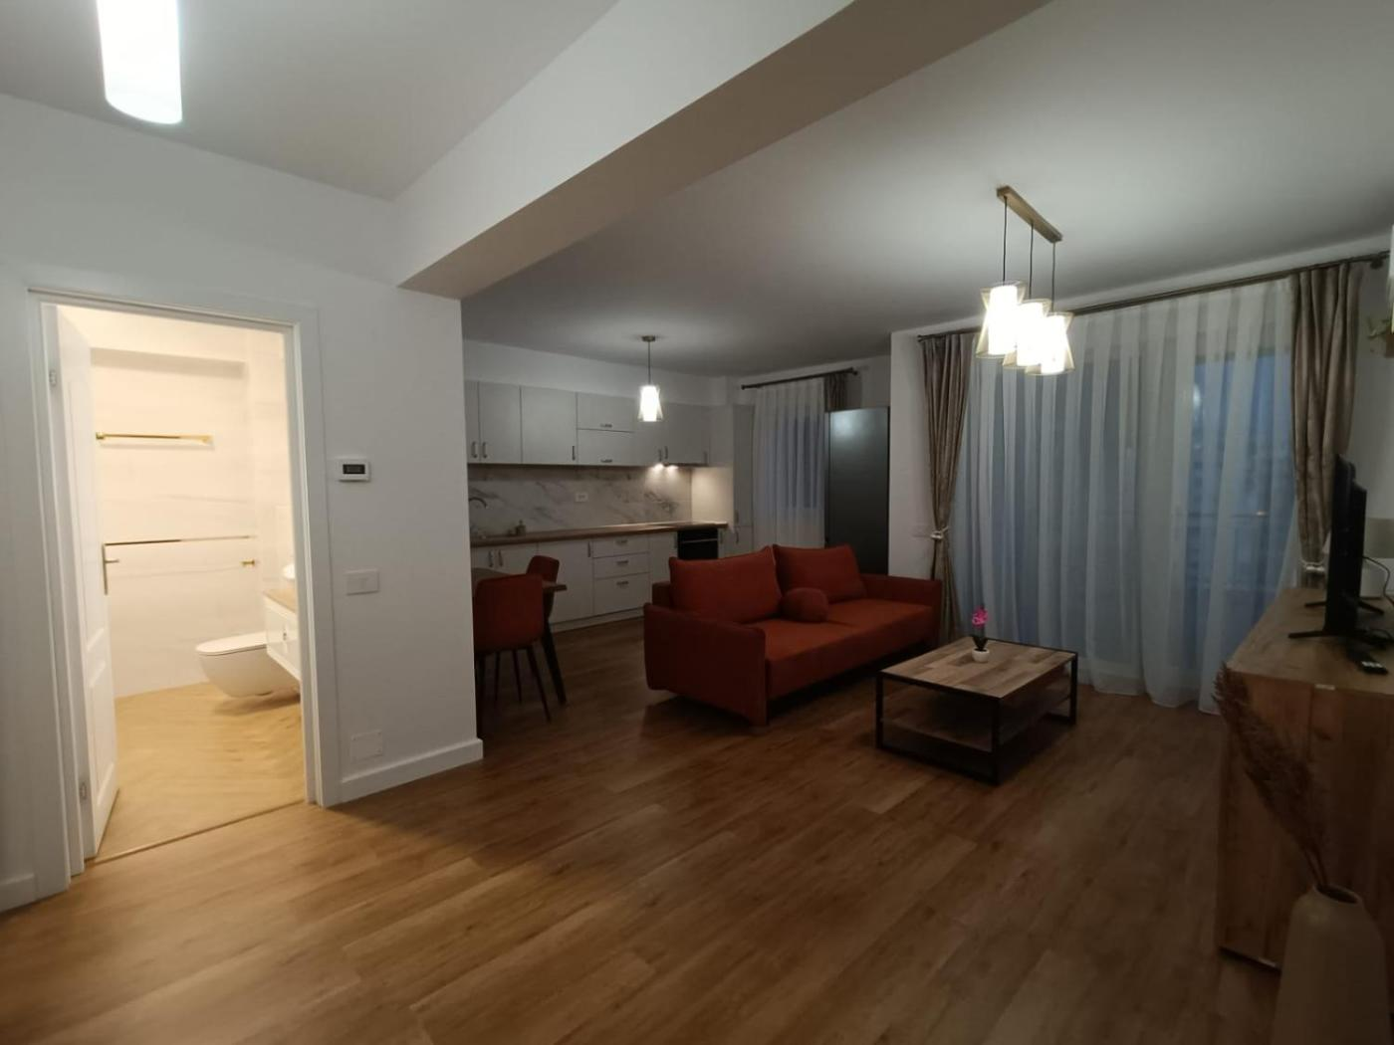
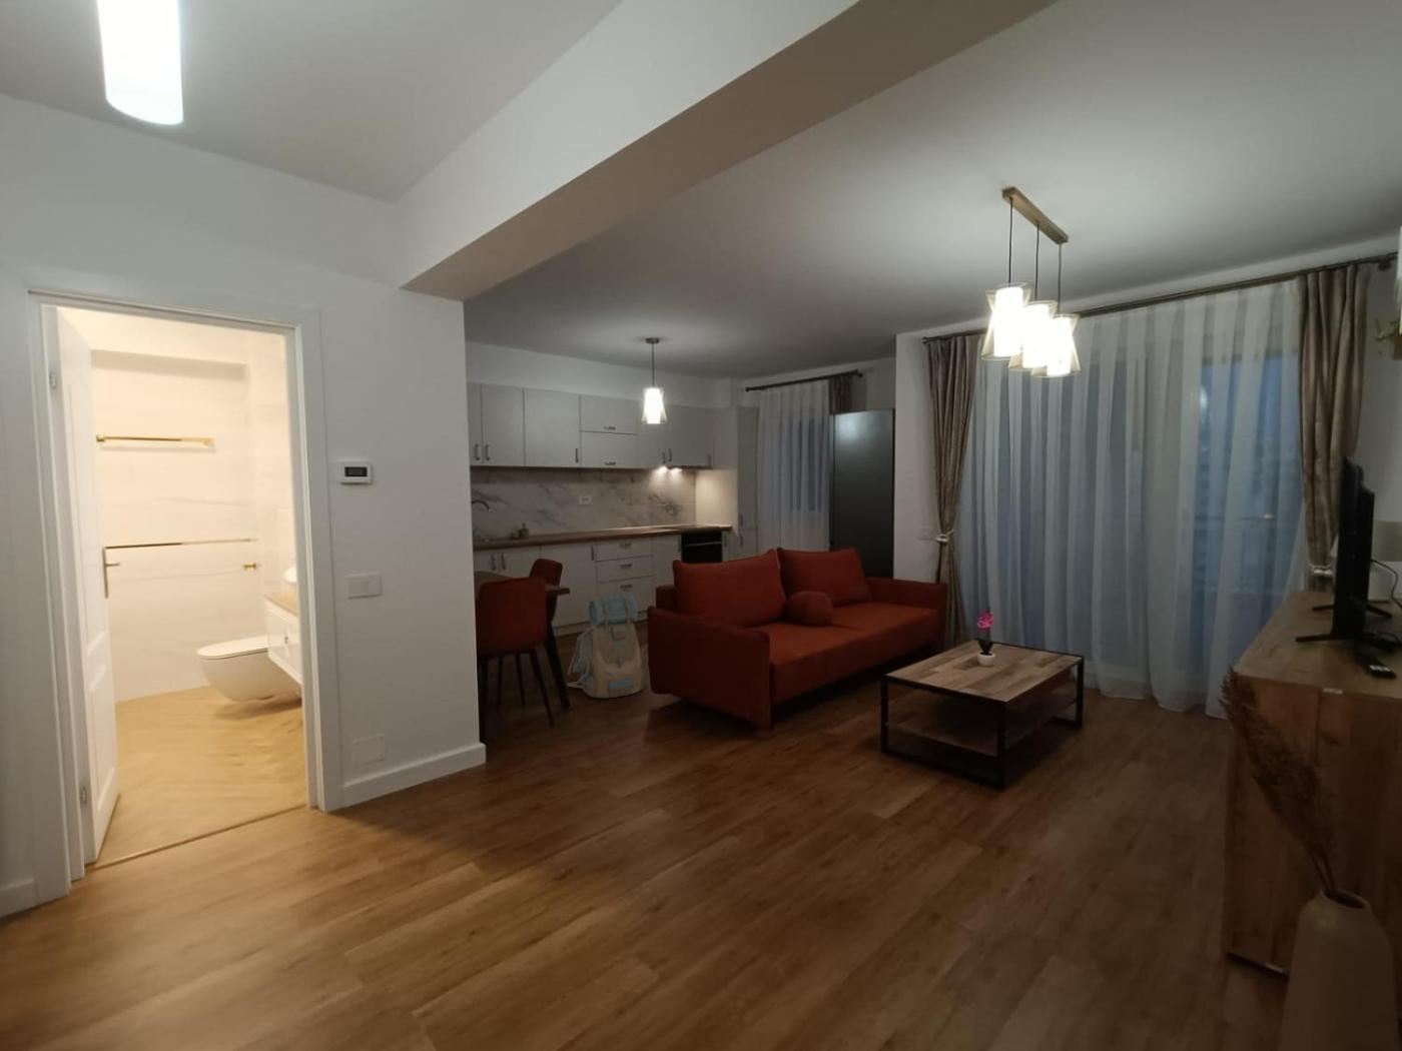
+ backpack [565,592,647,699]
